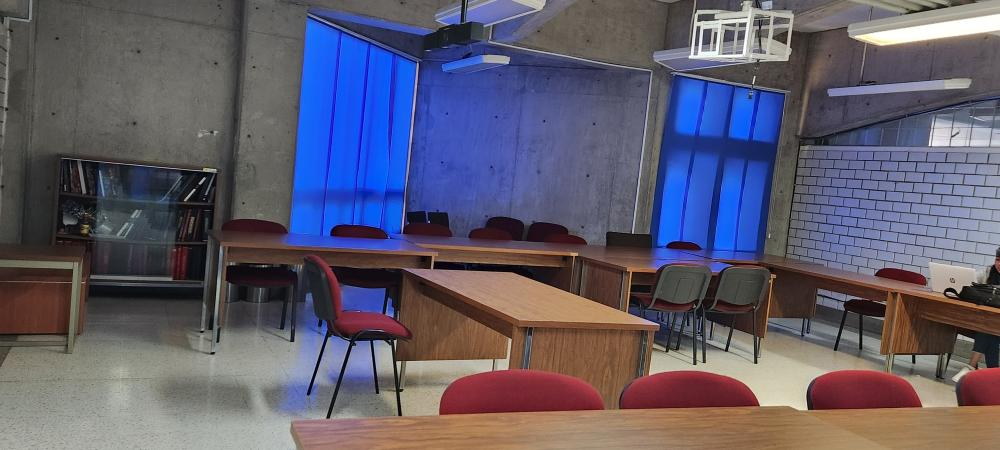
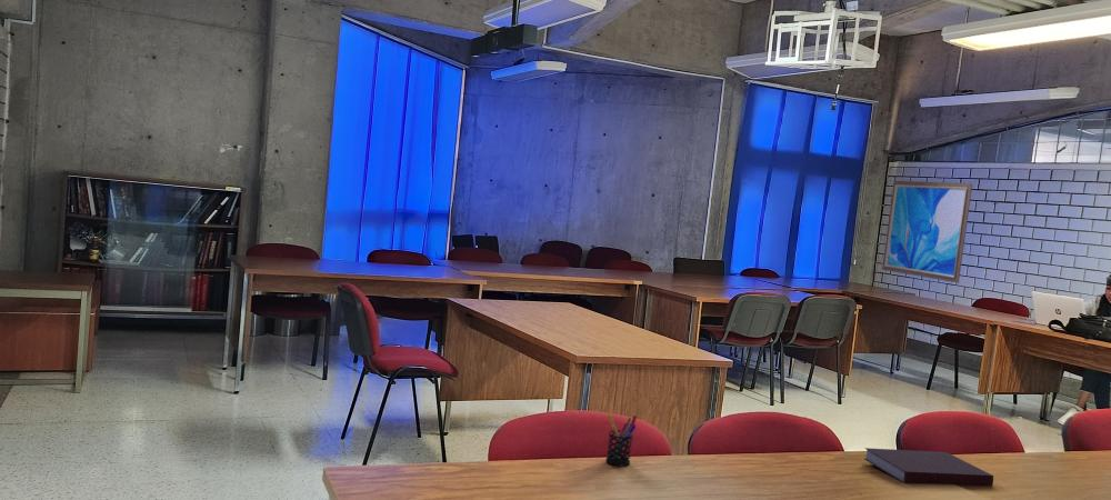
+ wall art [881,180,973,284]
+ notebook [863,447,994,487]
+ pen holder [604,413,638,467]
